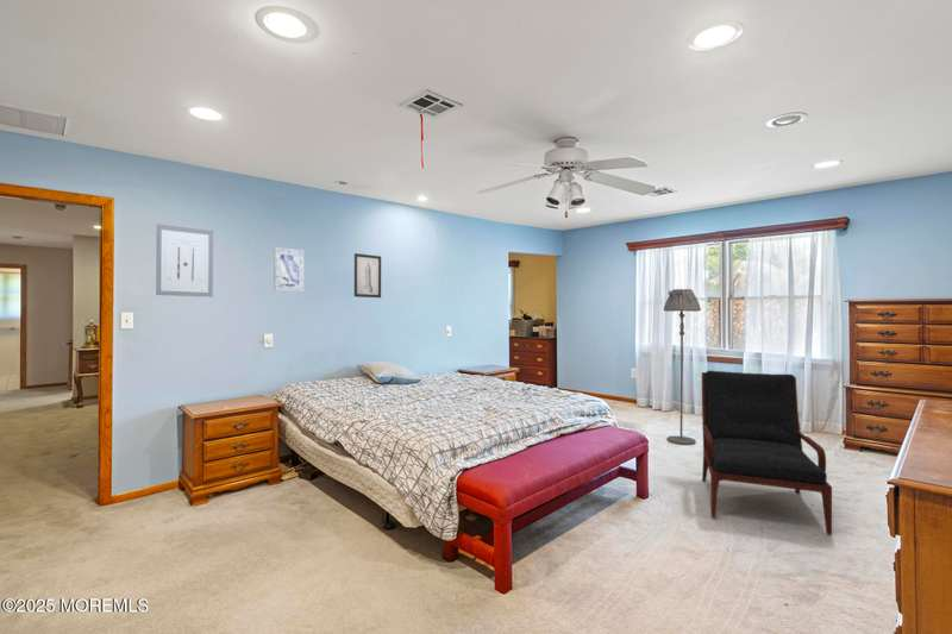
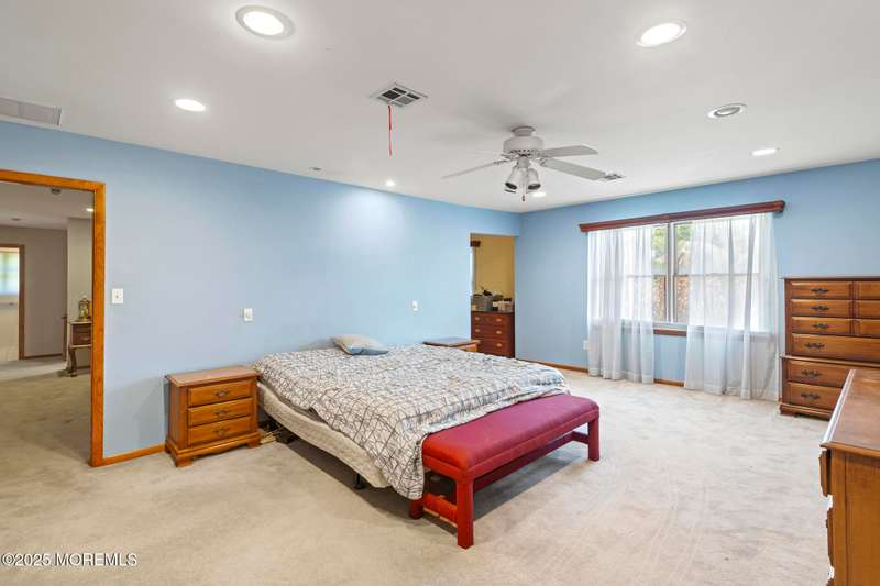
- armchair [701,370,833,536]
- wall art [155,222,214,297]
- wall art [273,246,305,293]
- wall art [353,252,382,299]
- floor lamp [663,288,702,446]
